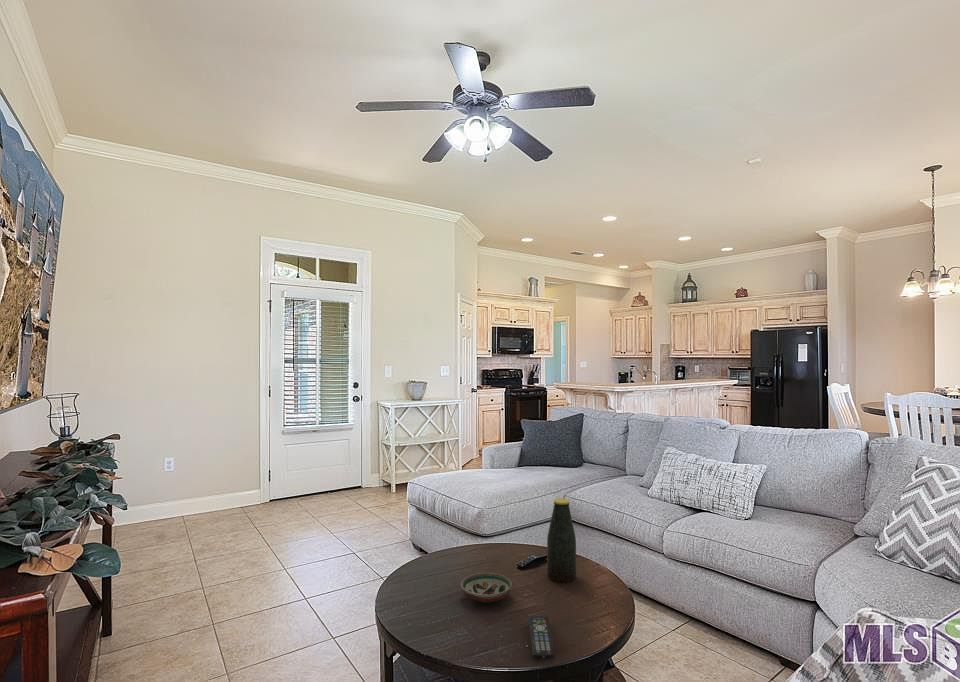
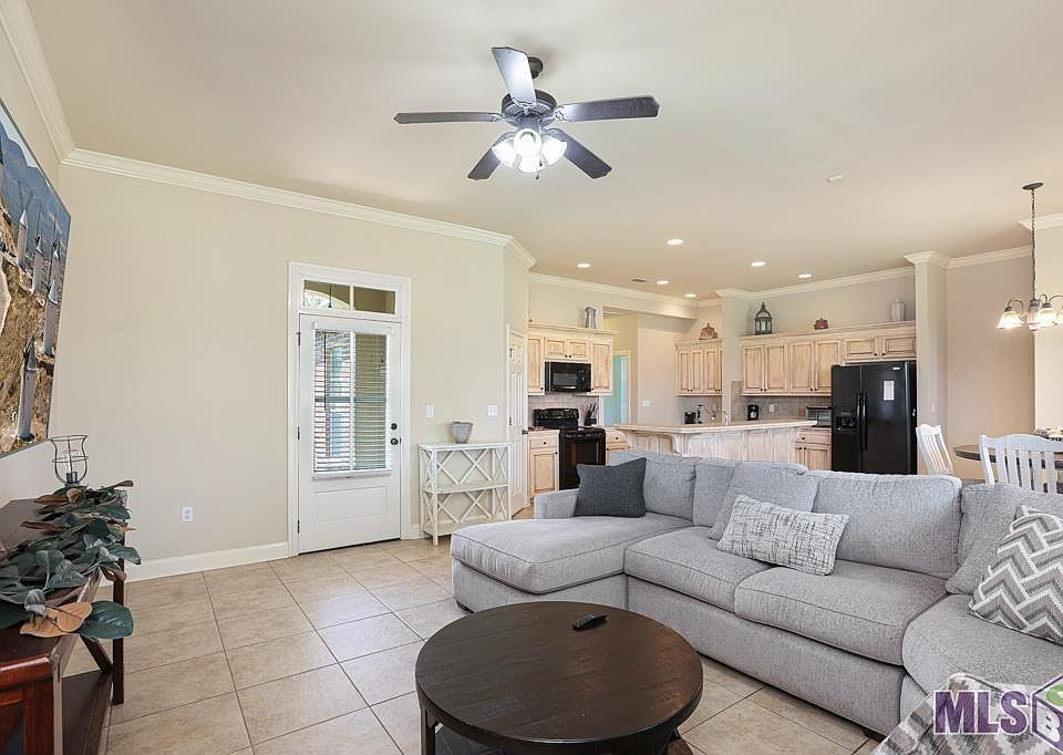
- decorative bowl [460,572,513,604]
- bottle [546,497,577,584]
- remote control [527,615,556,660]
